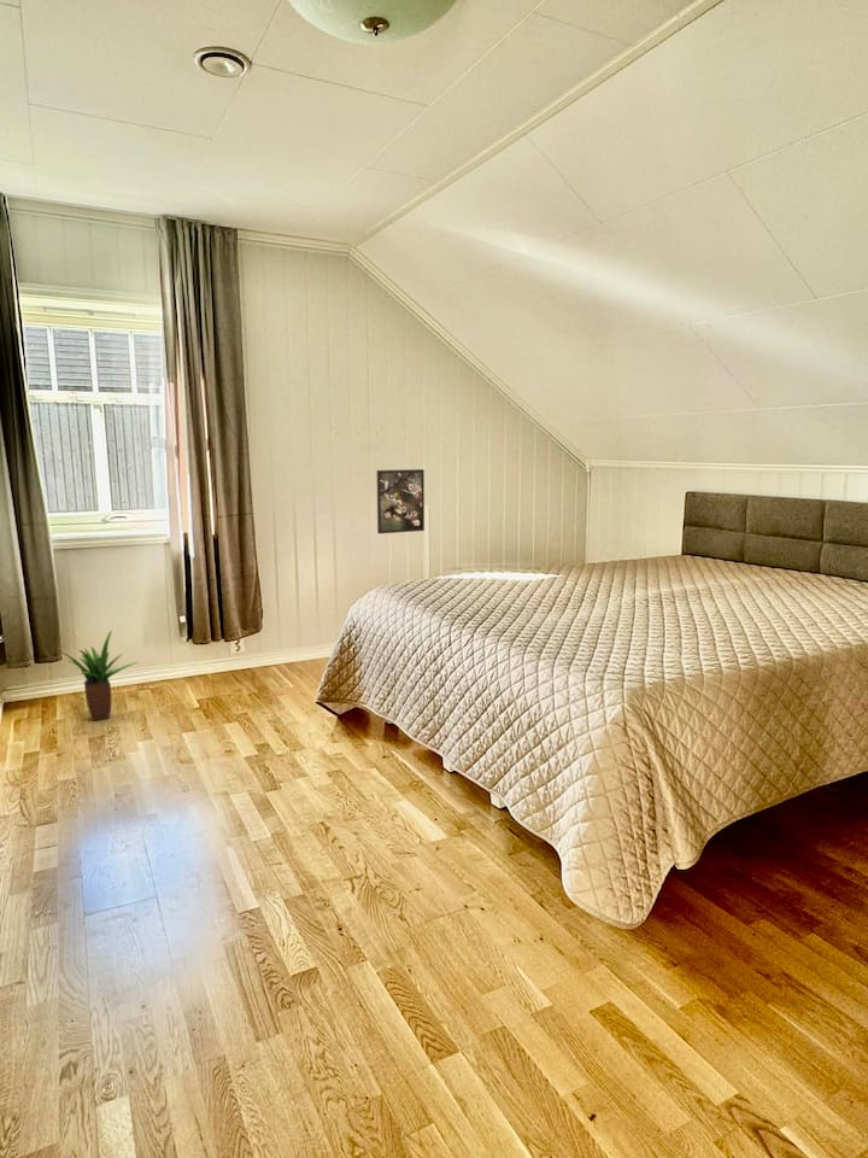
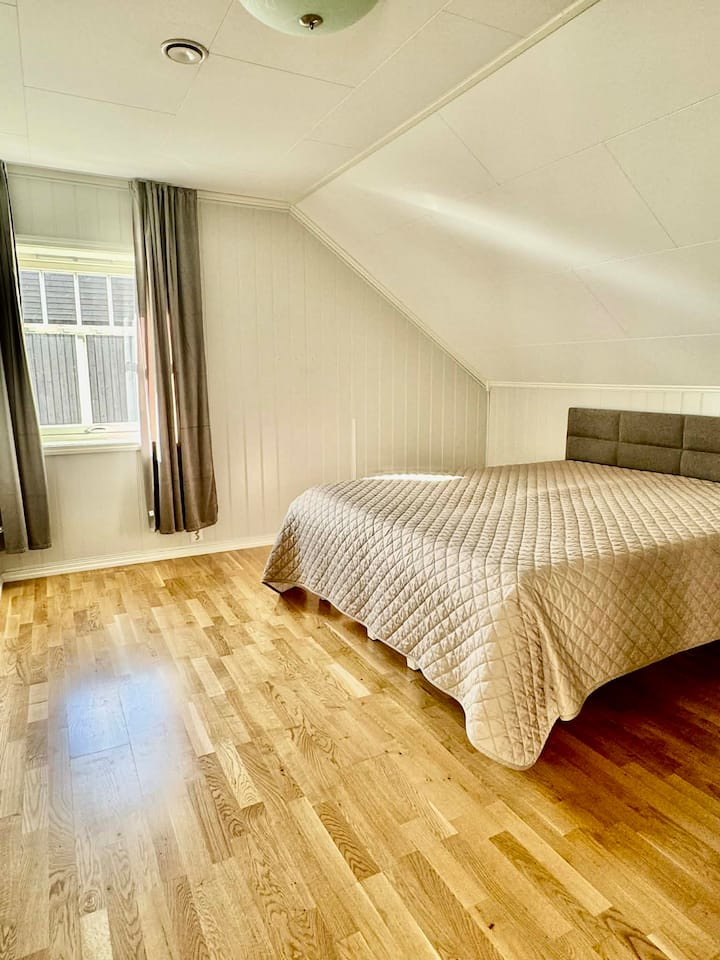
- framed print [376,468,426,534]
- potted plant [58,628,137,723]
